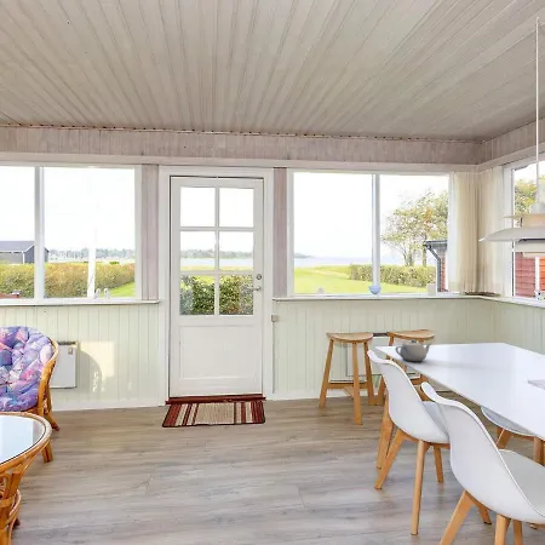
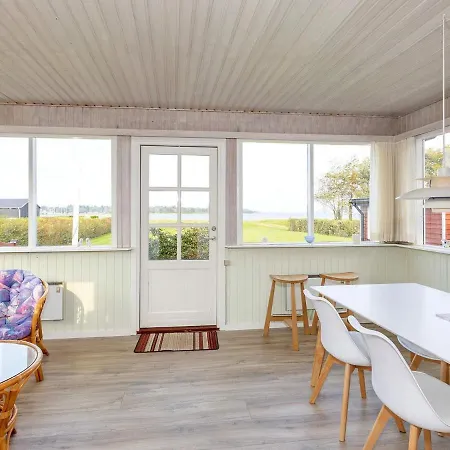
- teapot [395,338,432,362]
